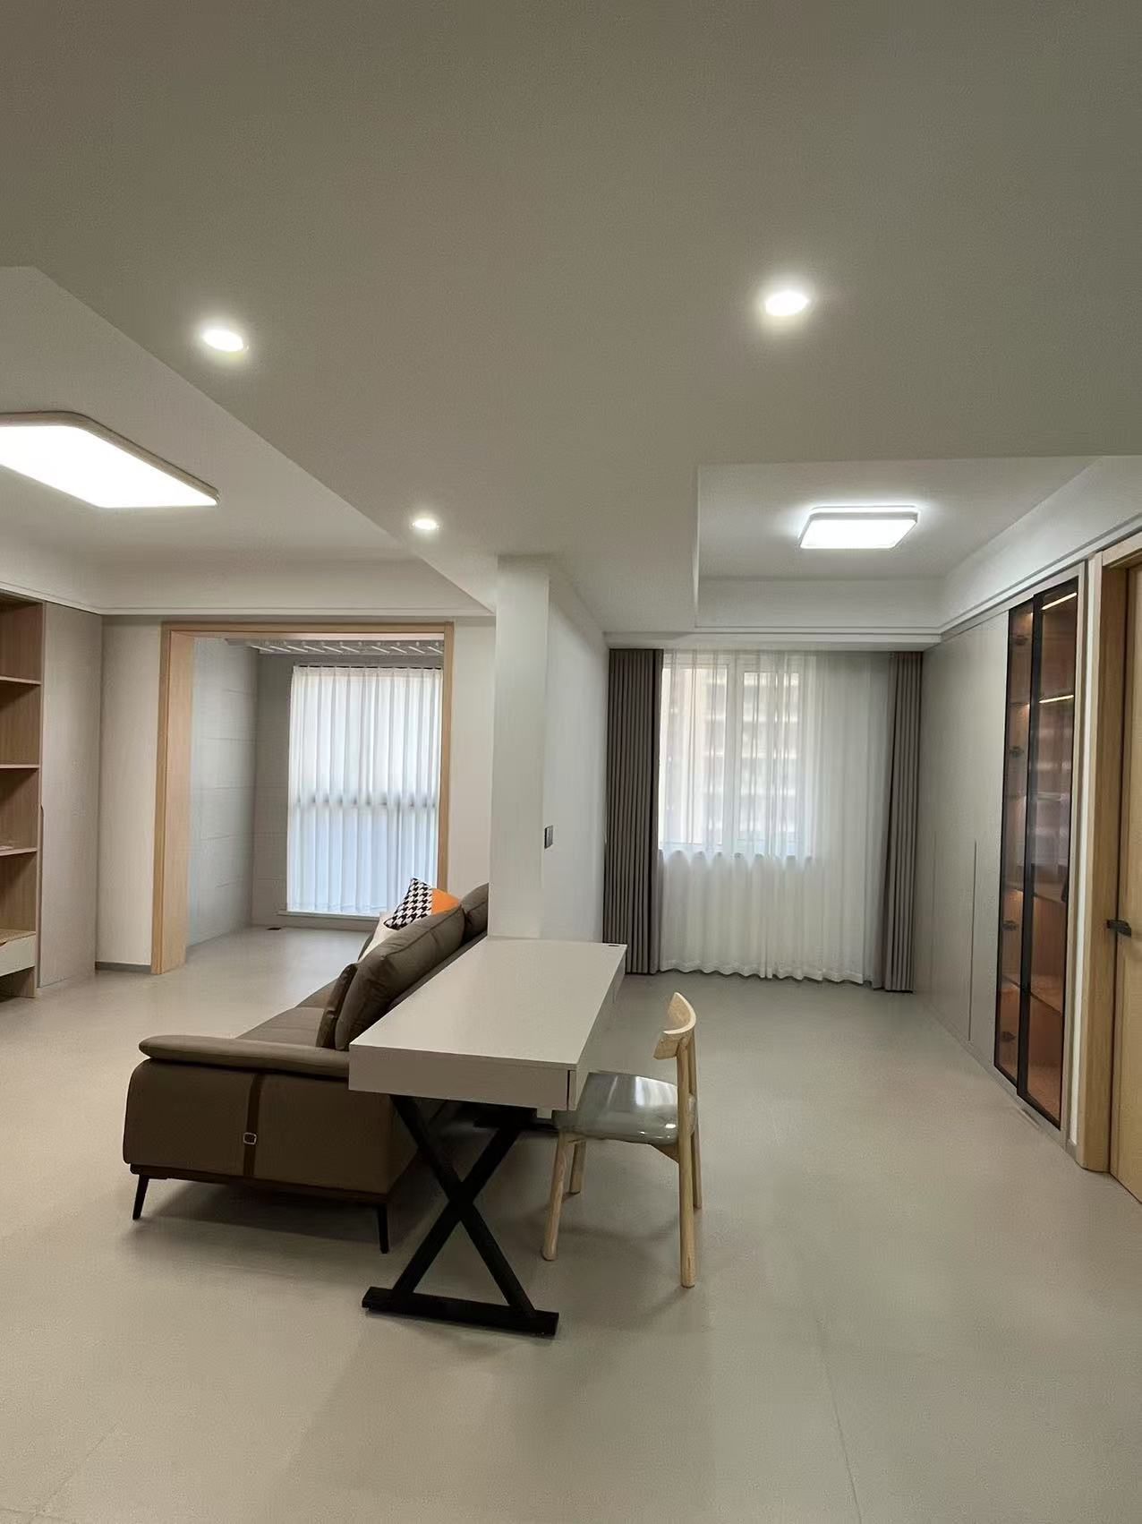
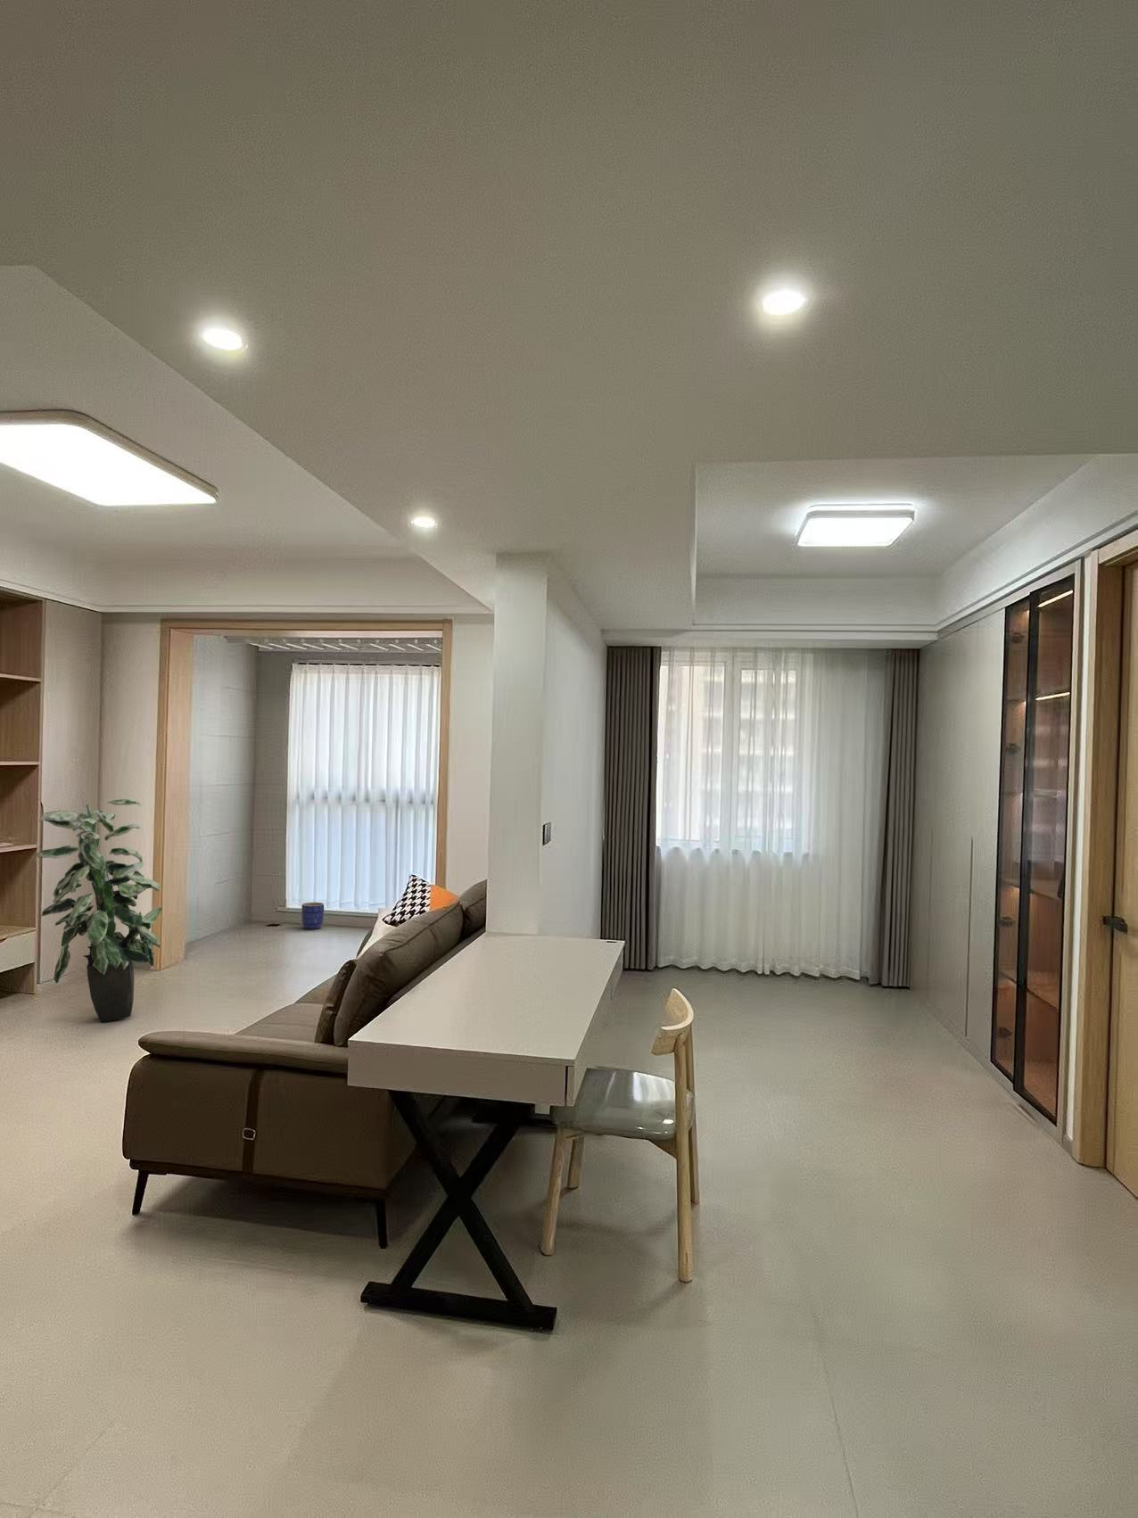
+ indoor plant [35,798,164,1023]
+ planter [300,901,325,930]
